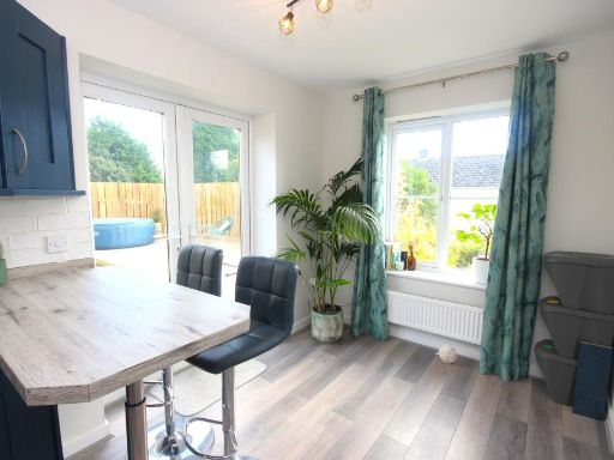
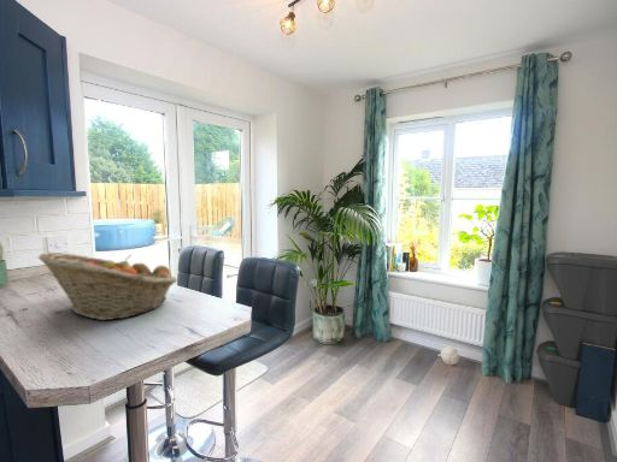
+ fruit basket [37,251,178,321]
